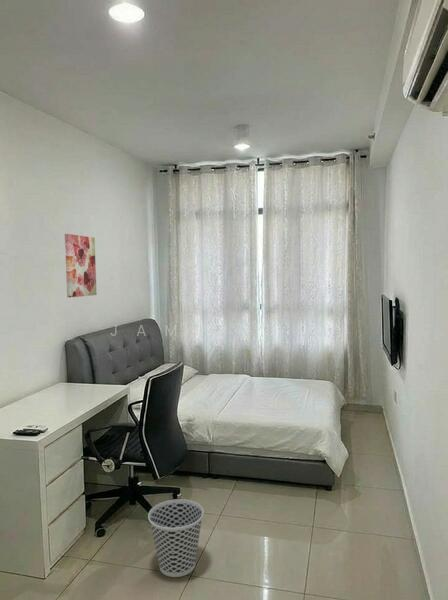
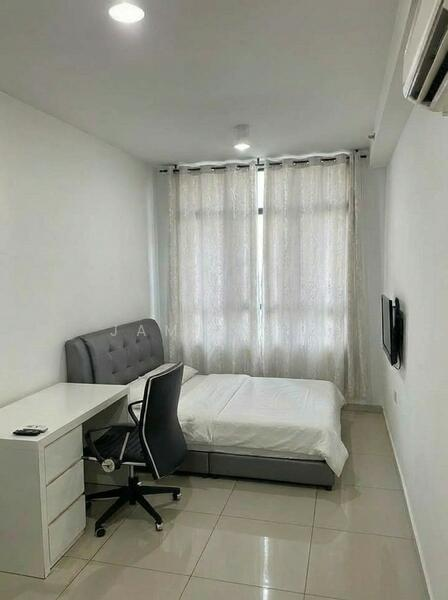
- wastebasket [147,498,205,578]
- wall art [64,233,98,298]
